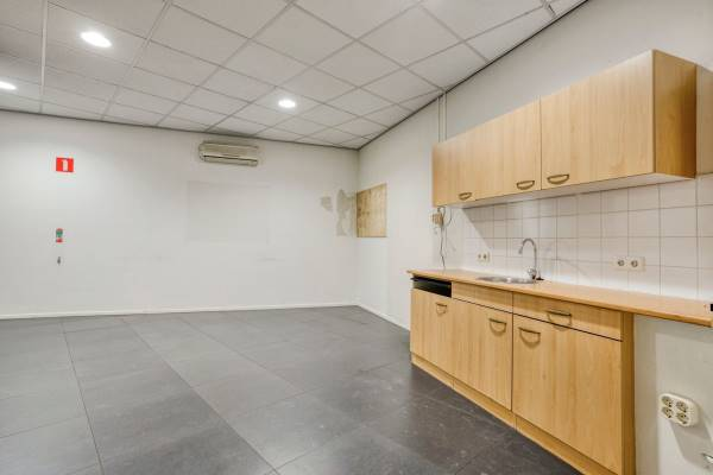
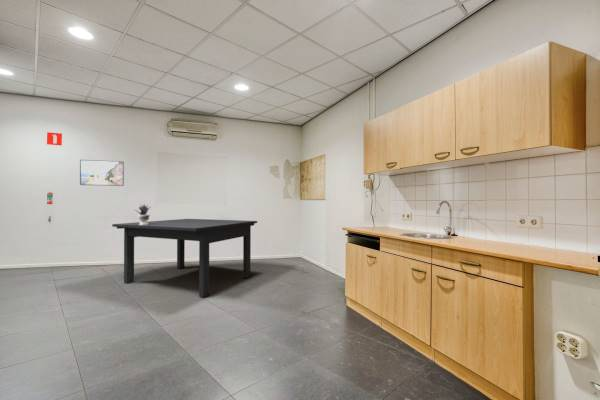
+ dining table [111,218,258,298]
+ potted plant [133,202,152,225]
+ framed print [79,159,125,187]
